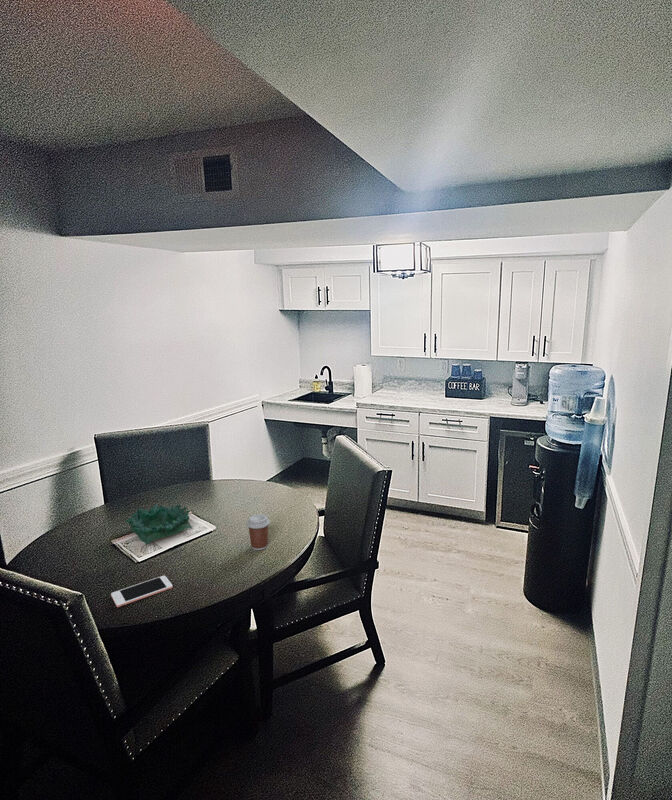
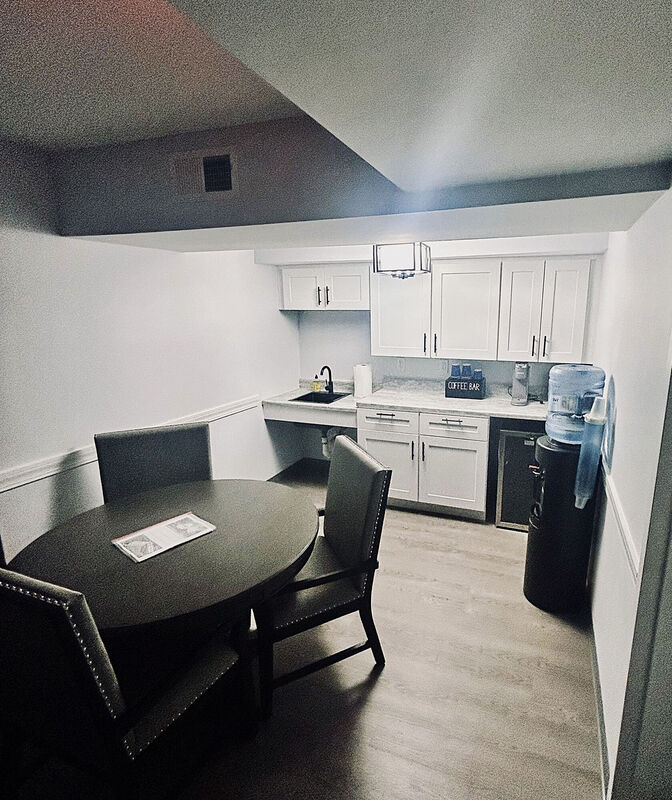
- cell phone [110,575,174,608]
- coffee cup [246,514,271,551]
- decorative bowl [124,503,193,545]
